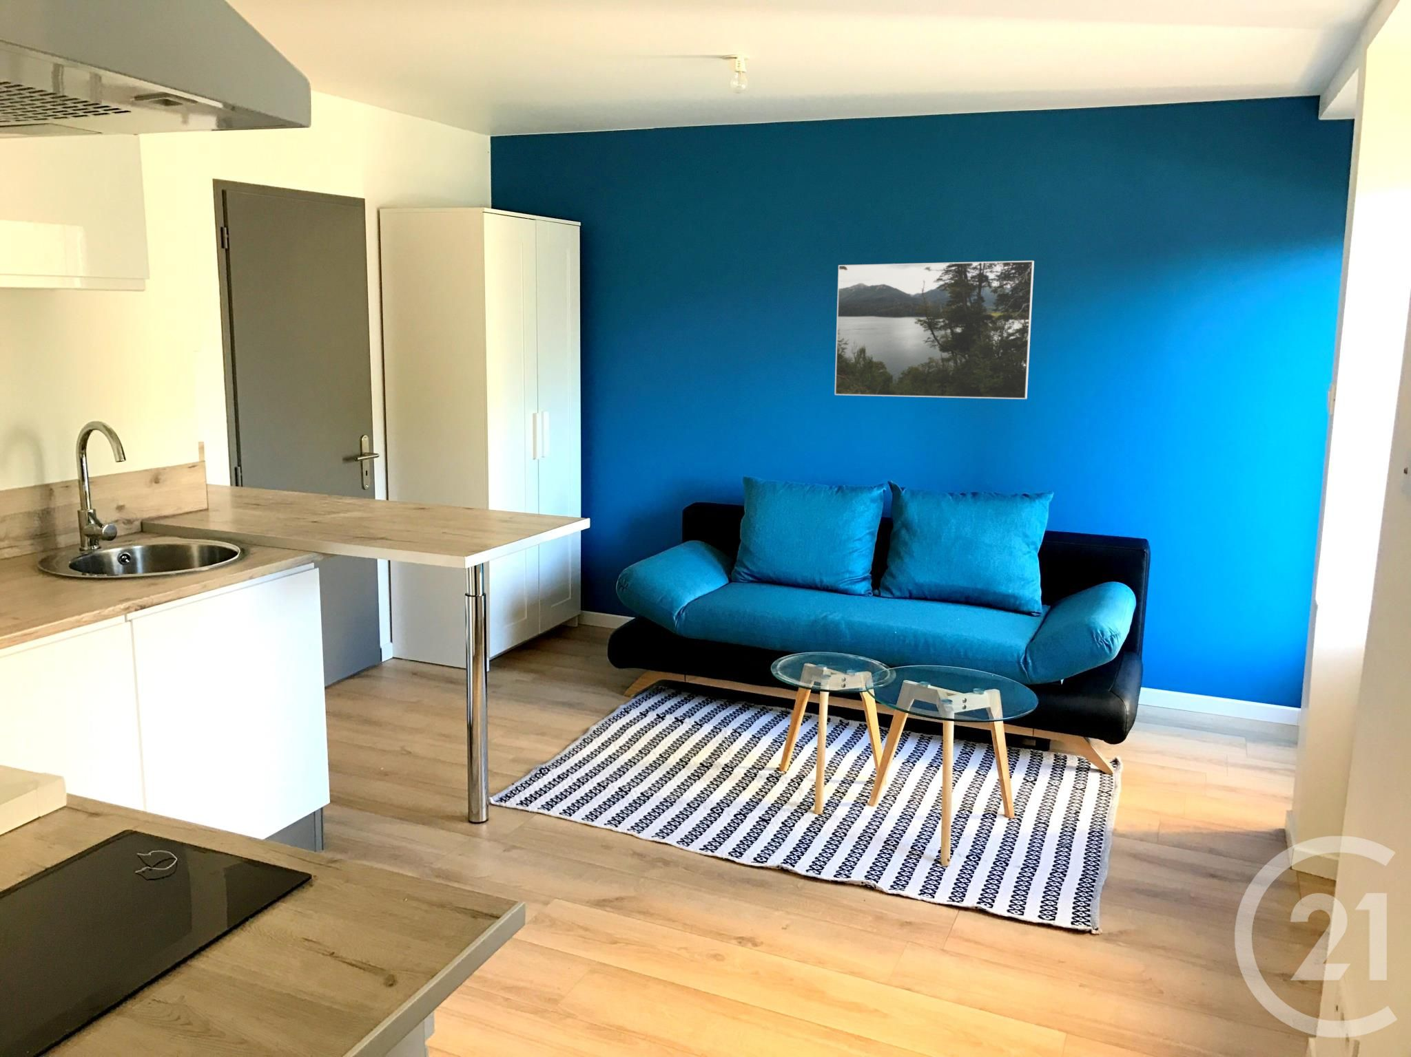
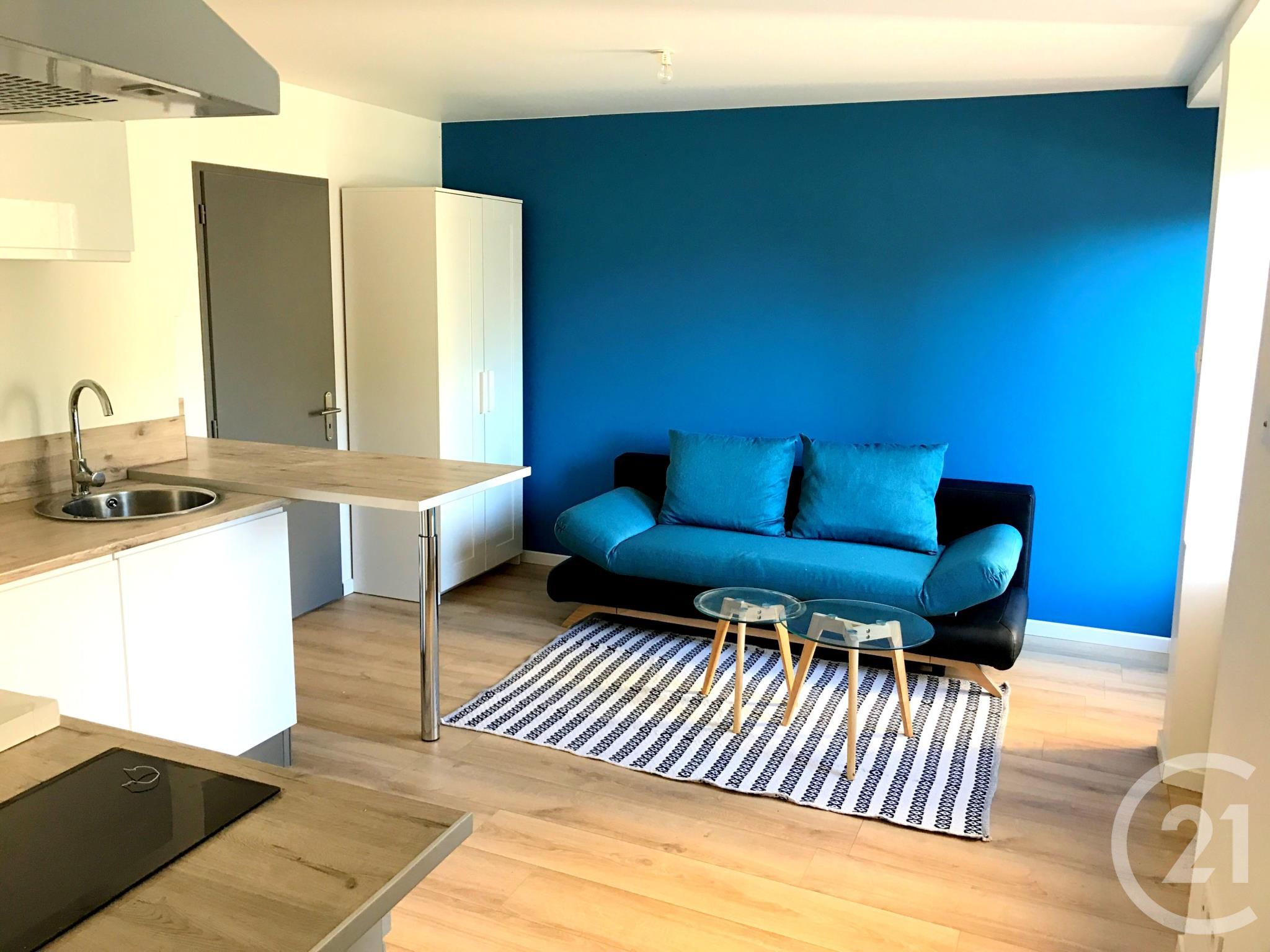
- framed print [834,260,1034,400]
